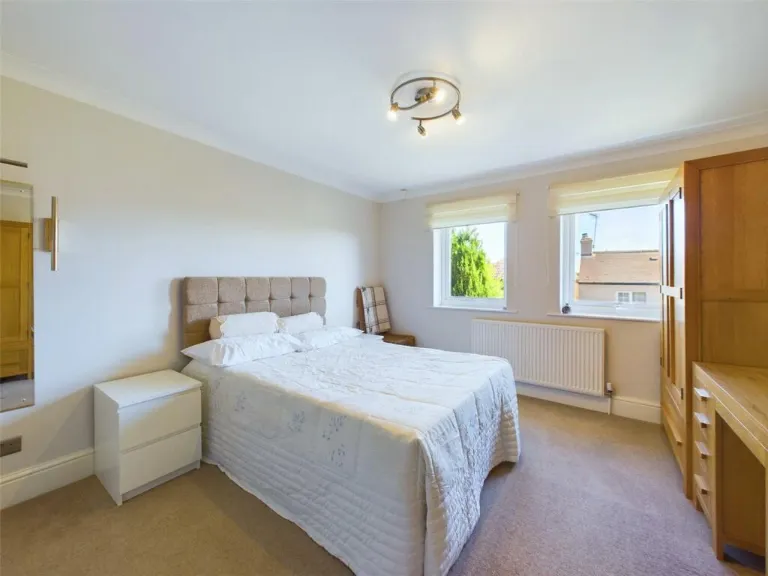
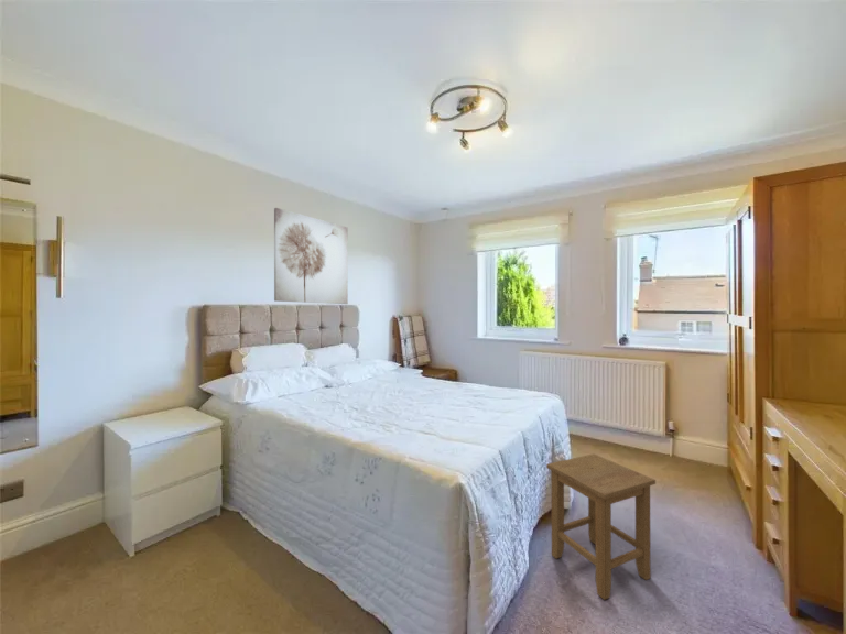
+ wall art [273,207,349,305]
+ stool [545,452,657,601]
